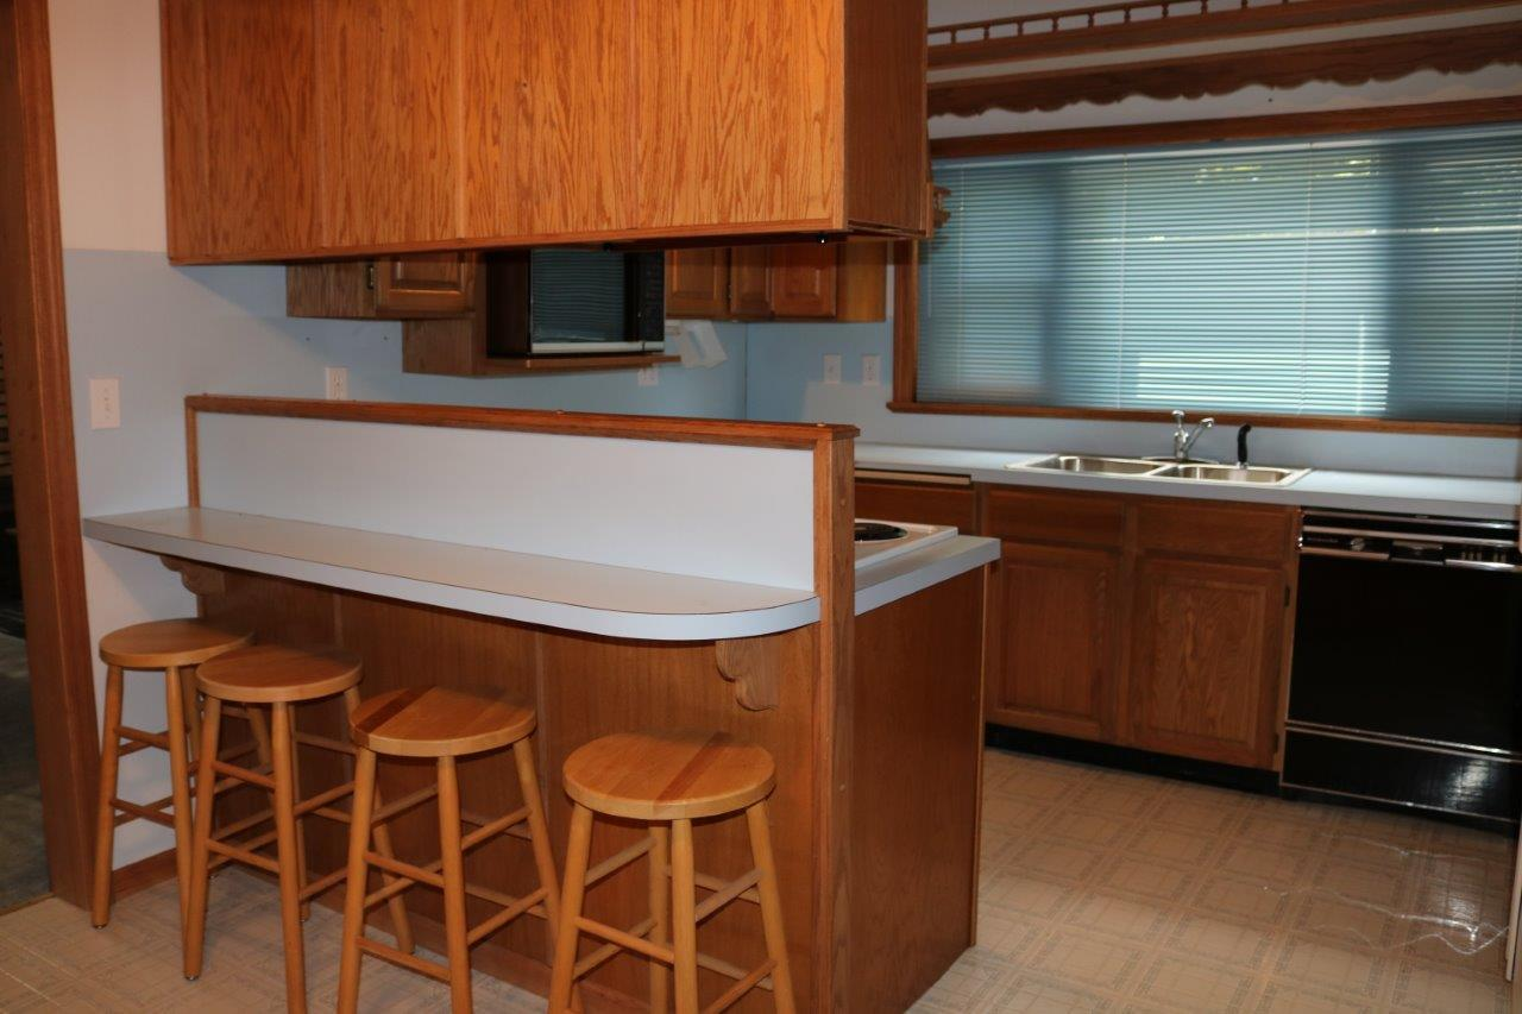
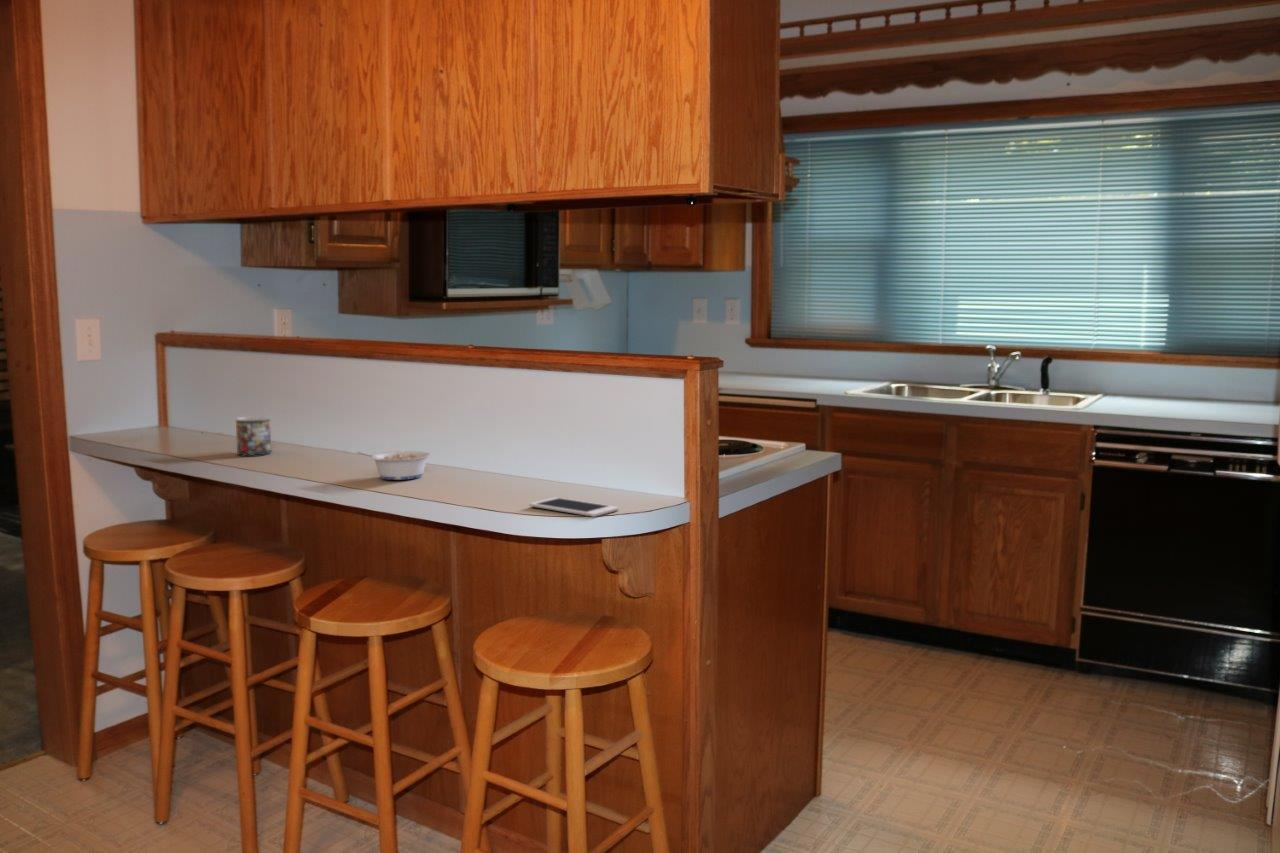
+ mug [235,415,272,457]
+ legume [356,450,432,481]
+ cell phone [528,496,620,518]
